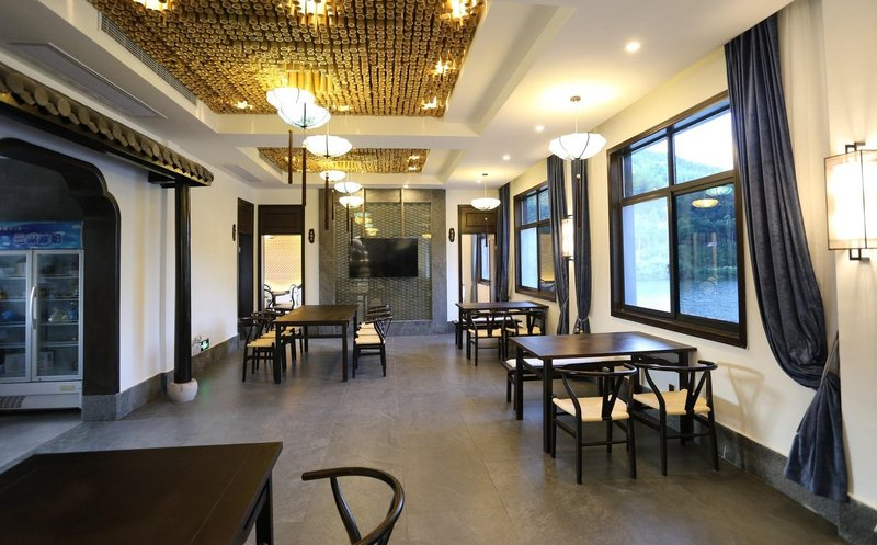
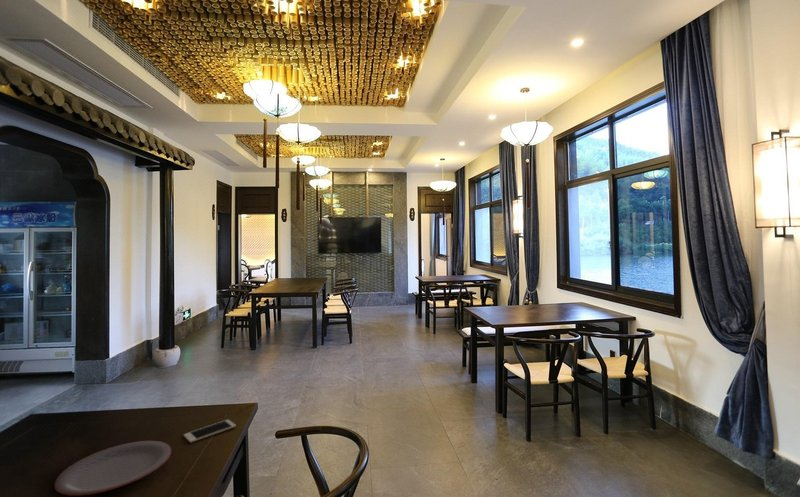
+ plate [53,440,172,497]
+ cell phone [183,419,237,444]
